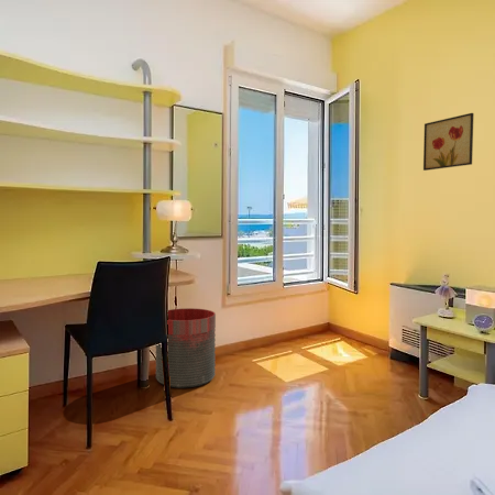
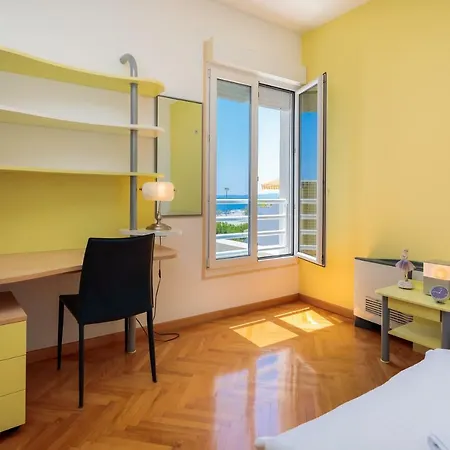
- trash can [155,307,217,388]
- wall art [422,112,475,172]
